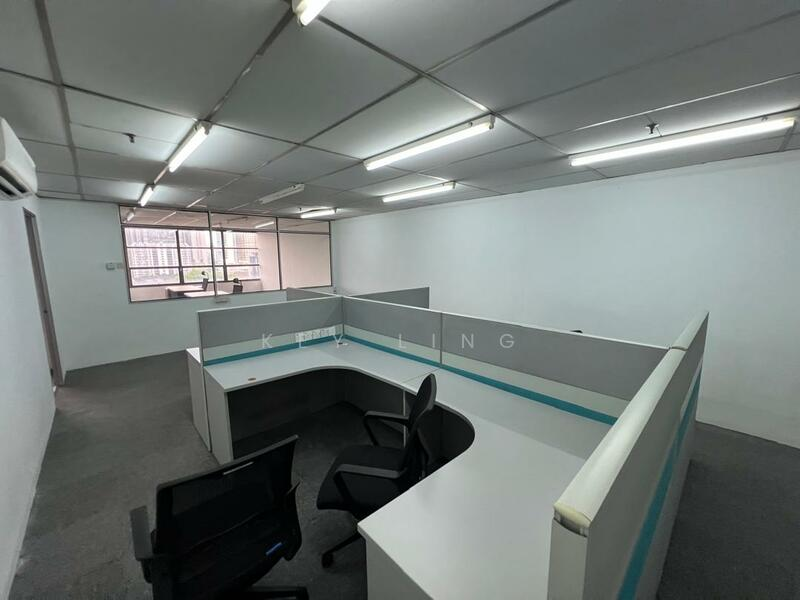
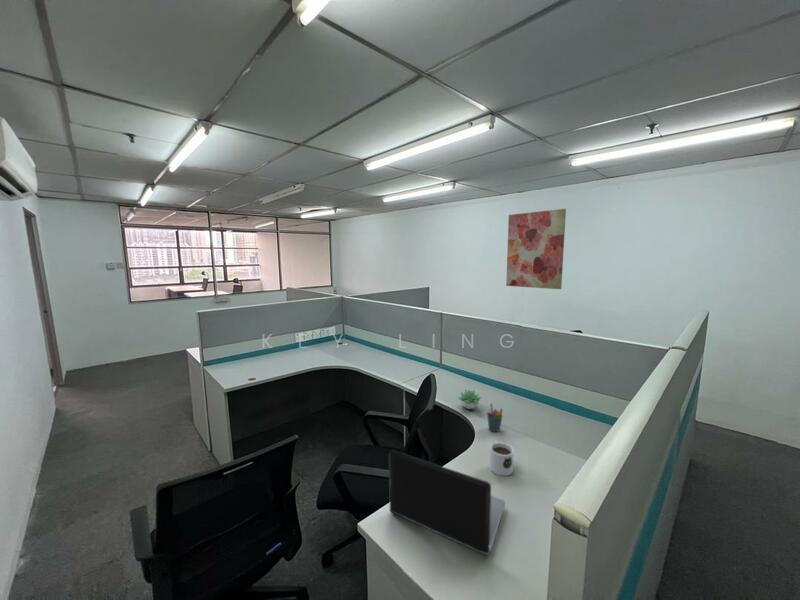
+ pen holder [486,403,504,433]
+ mug [489,441,515,477]
+ laptop computer [388,449,506,556]
+ succulent plant [457,388,483,410]
+ wall art [505,208,567,290]
